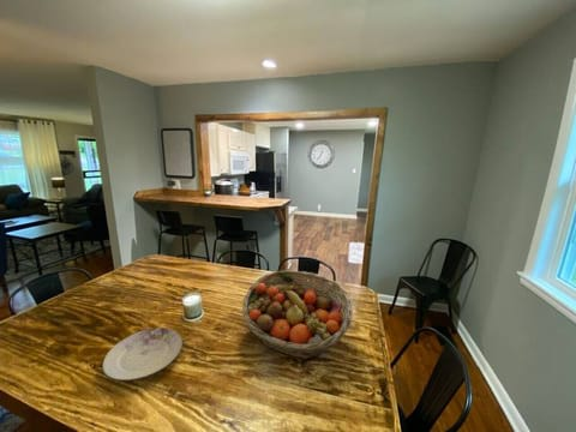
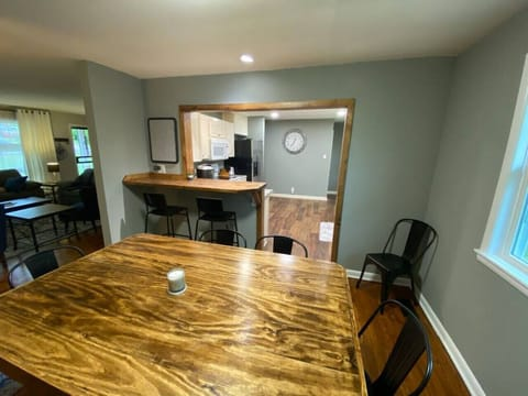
- fruit basket [241,270,354,360]
- plate [101,326,184,382]
